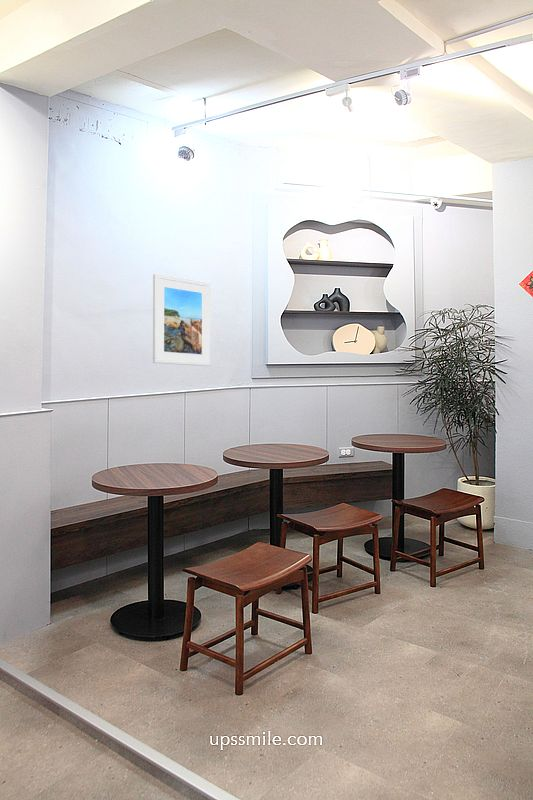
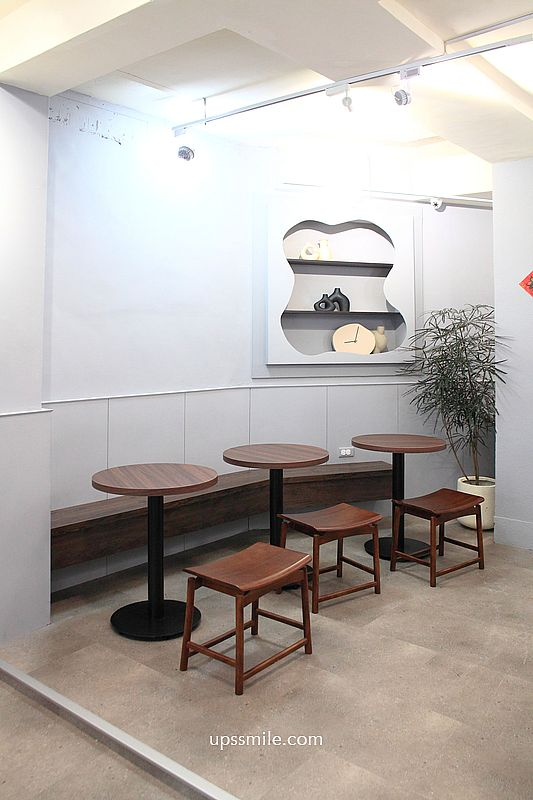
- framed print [152,272,212,367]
